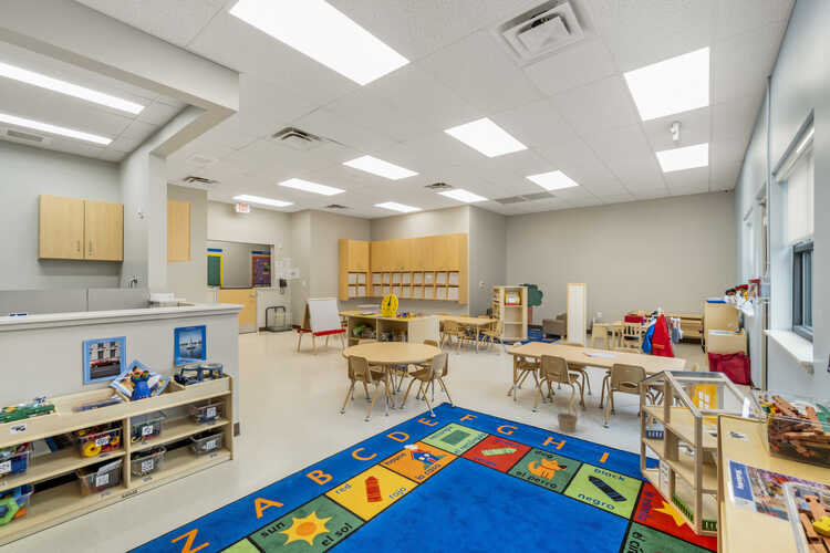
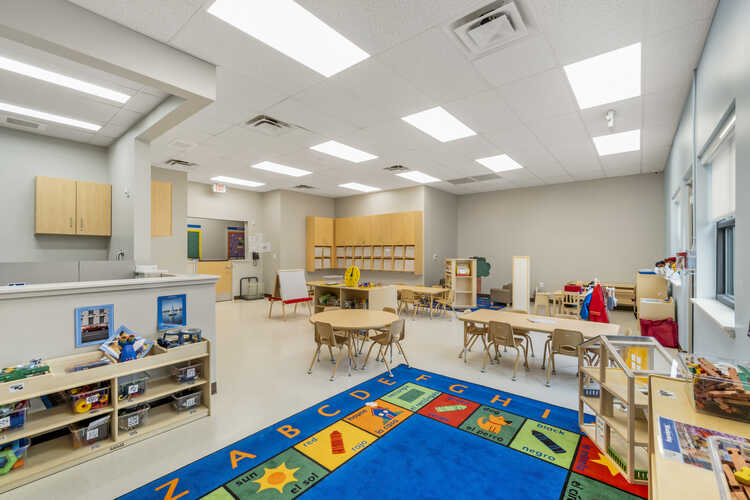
- basket [556,399,579,434]
